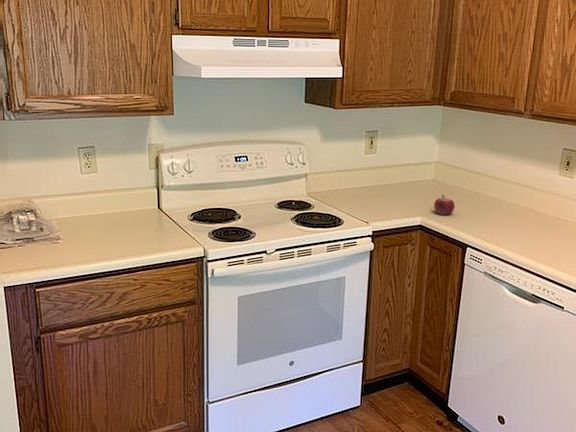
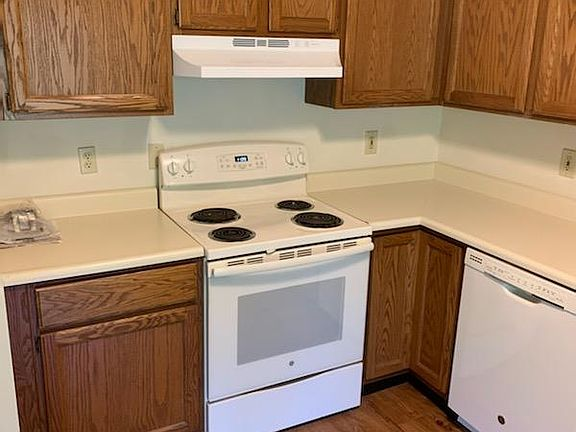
- fruit [433,194,456,216]
